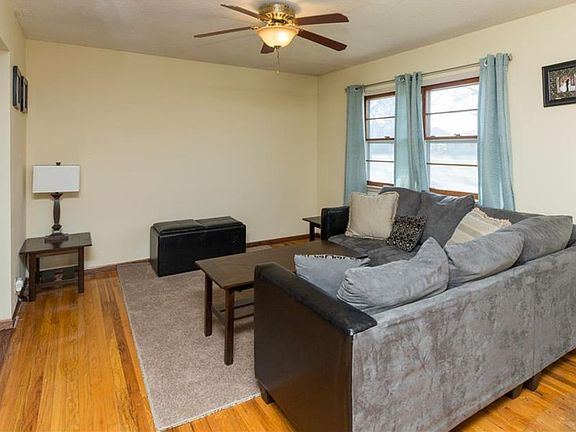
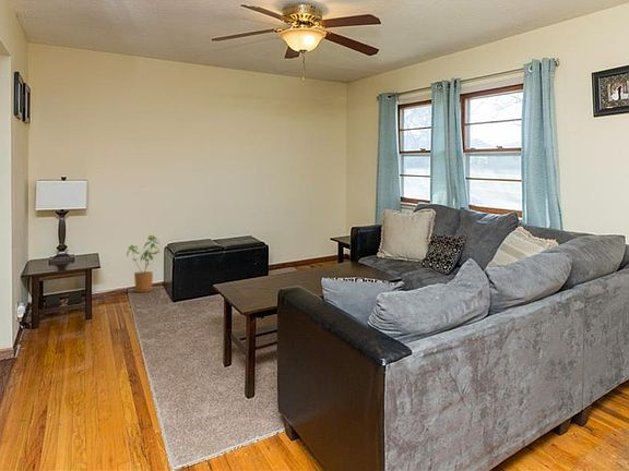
+ house plant [126,234,162,293]
